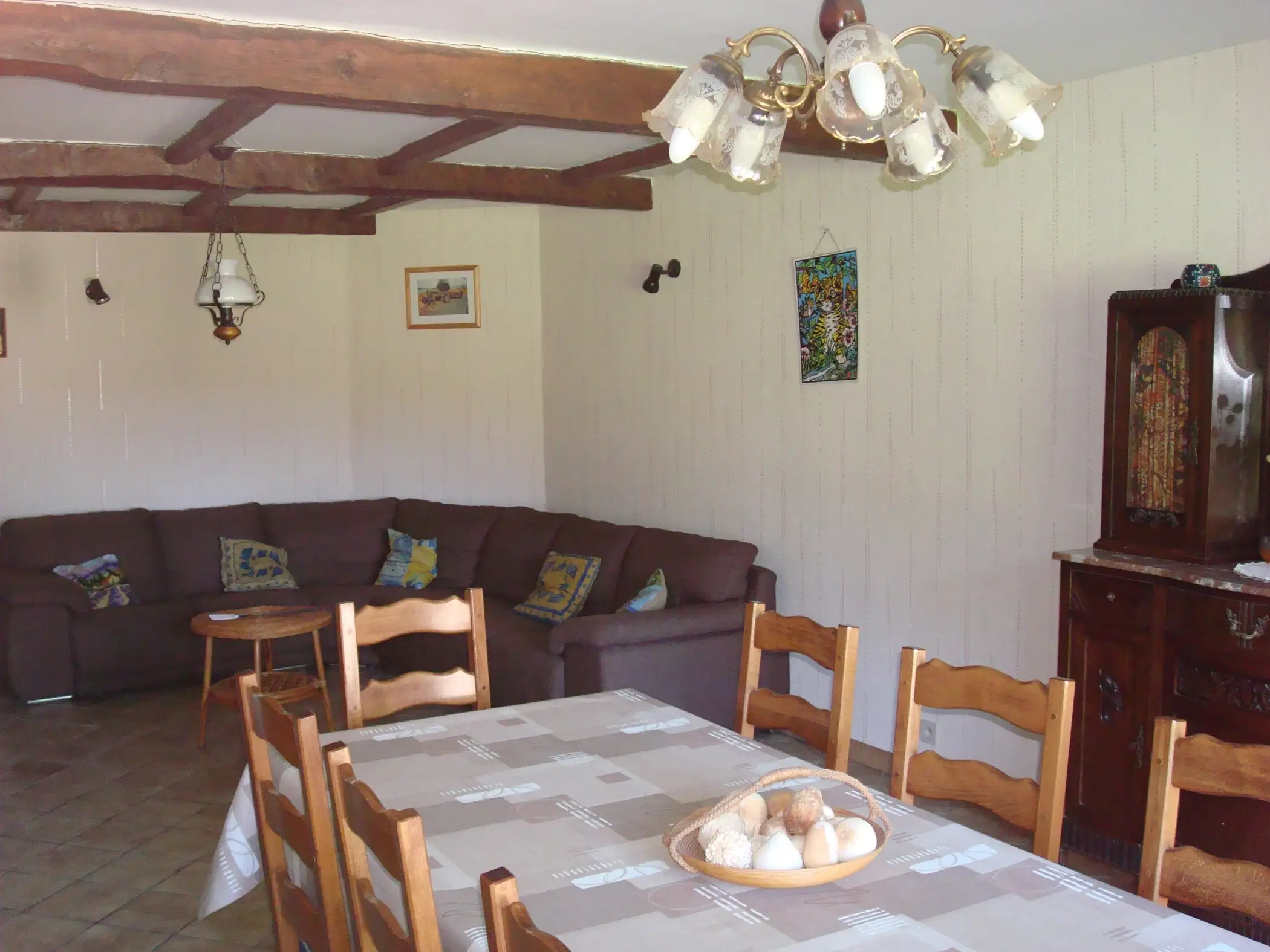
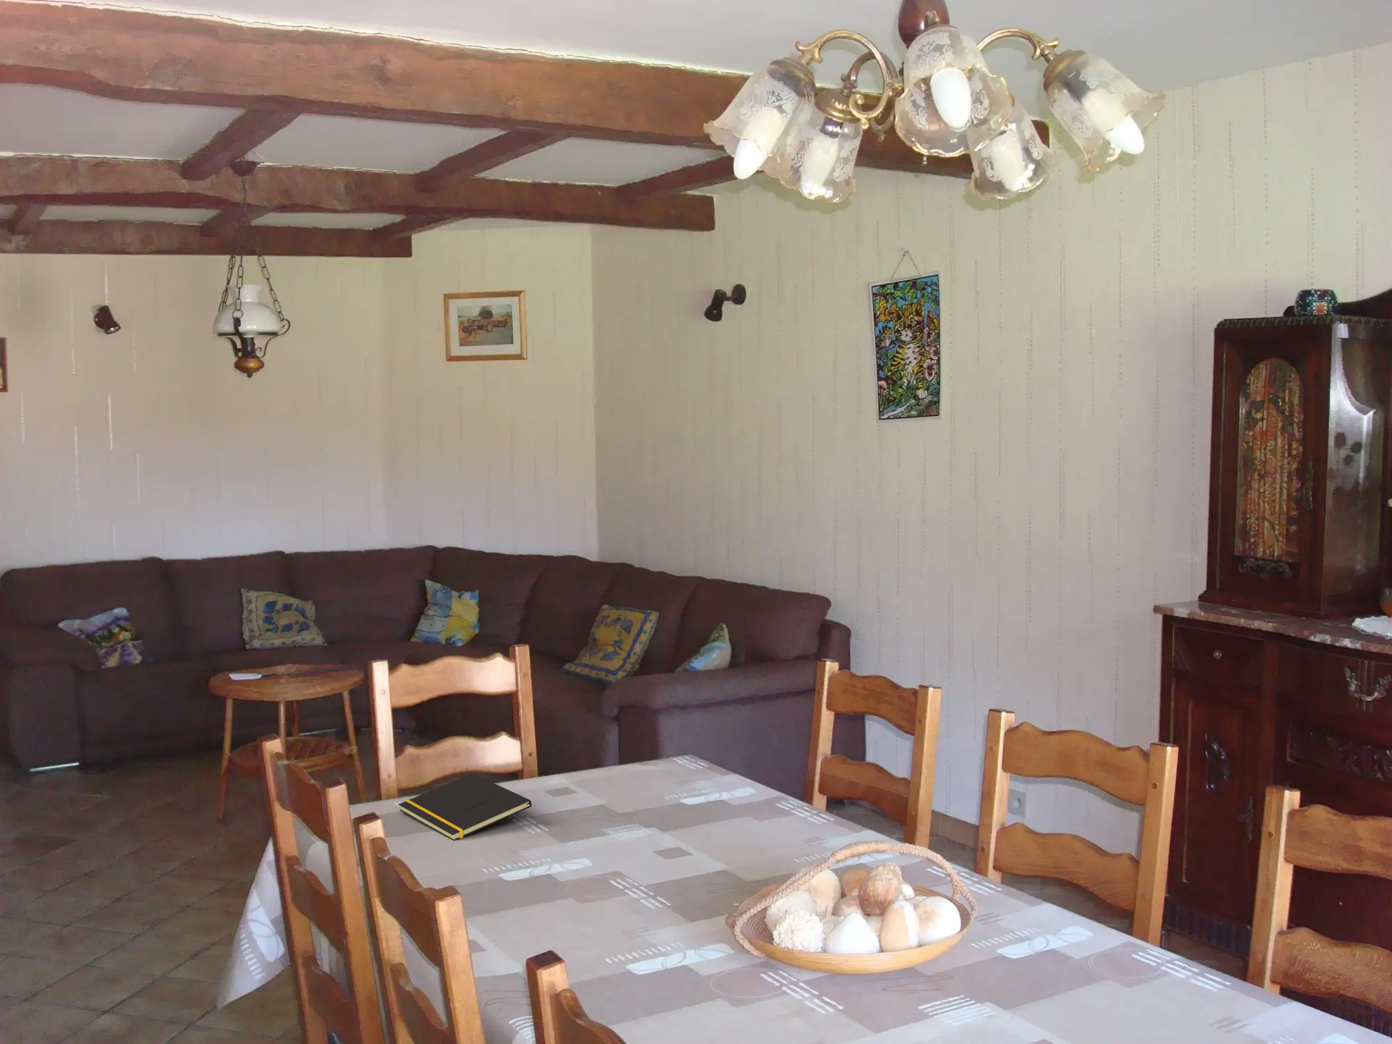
+ notepad [398,773,533,841]
